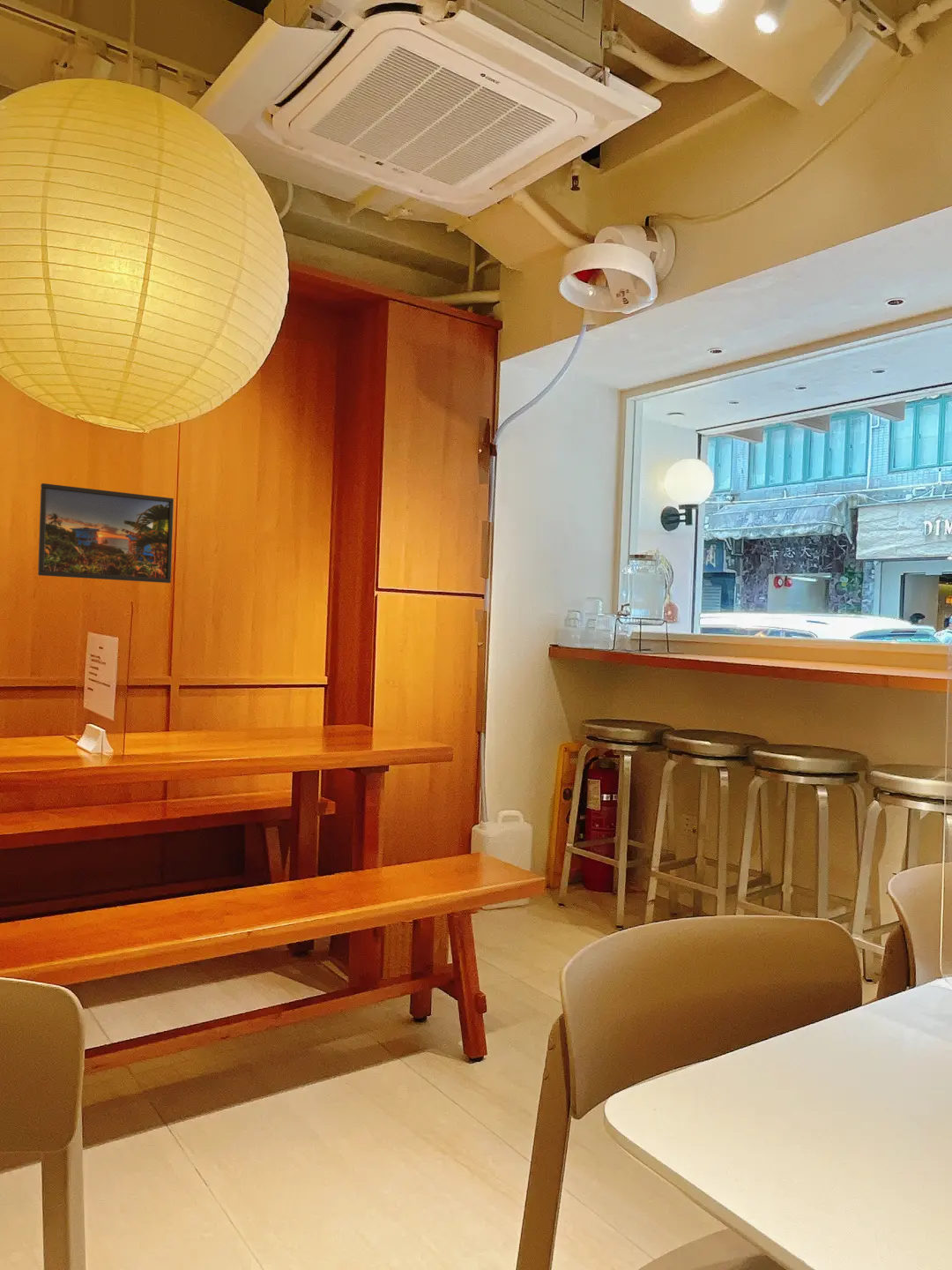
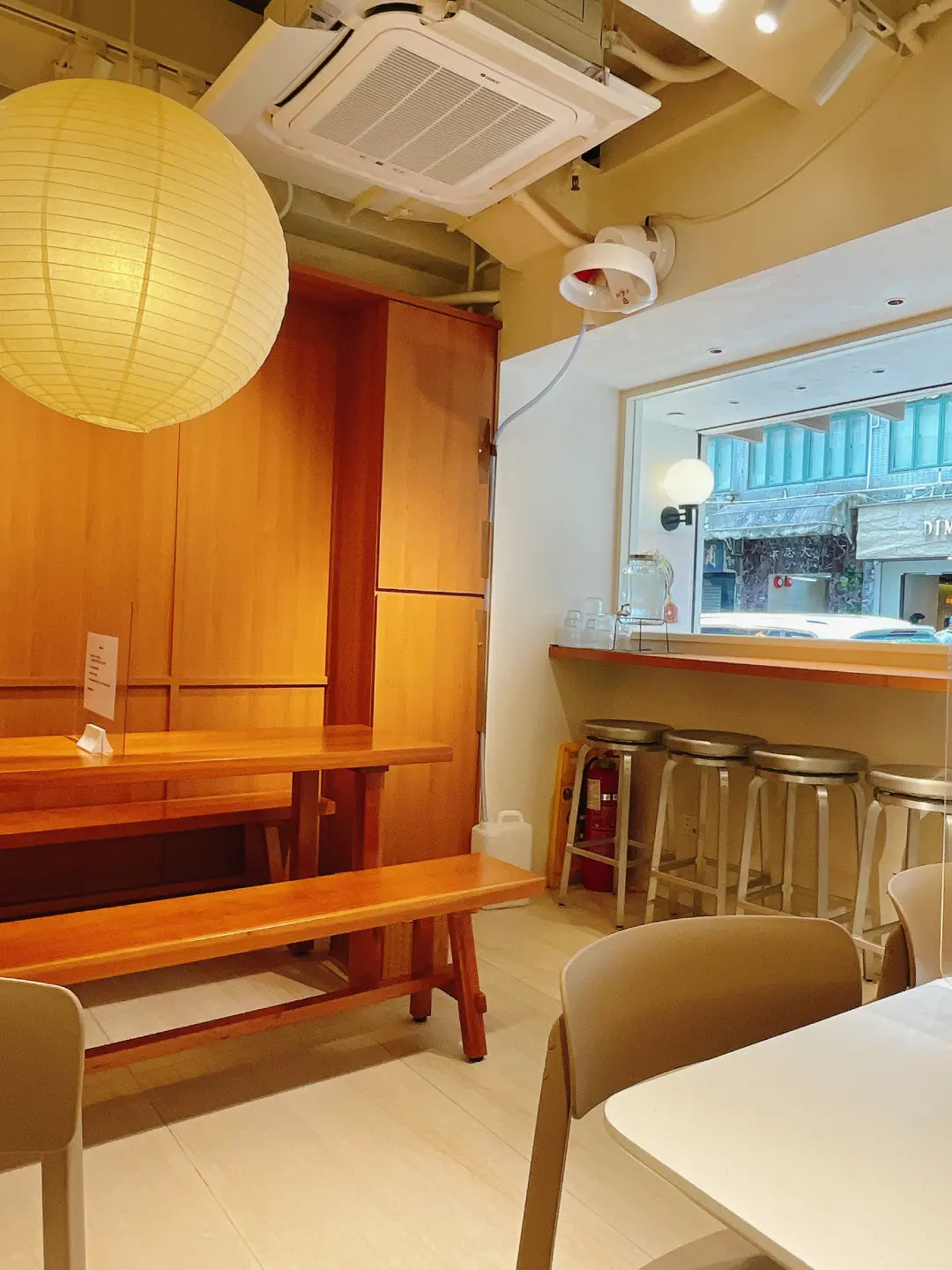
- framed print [37,482,175,584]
